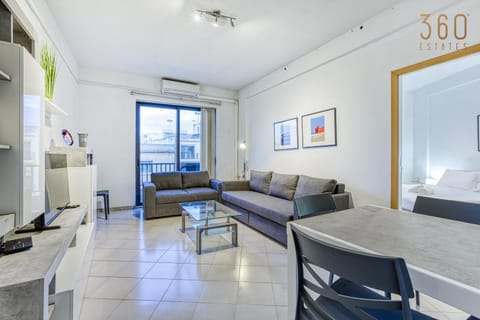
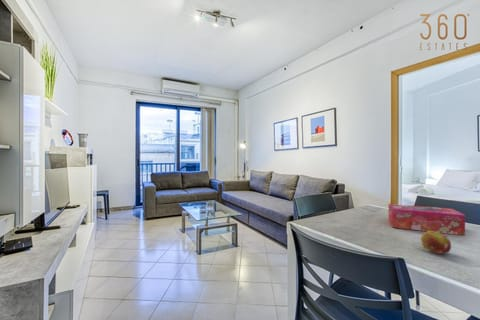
+ fruit [420,231,452,255]
+ tissue box [388,203,466,237]
